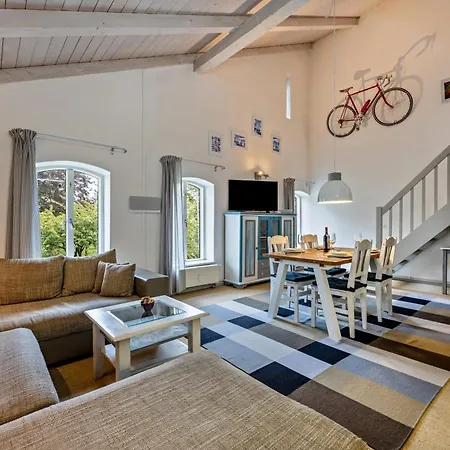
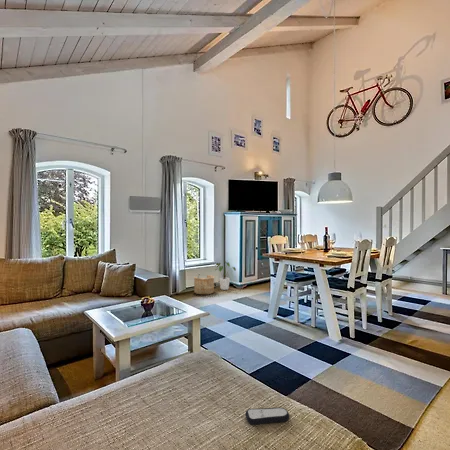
+ remote control [245,406,290,425]
+ wooden bucket [193,274,216,295]
+ house plant [214,260,237,291]
